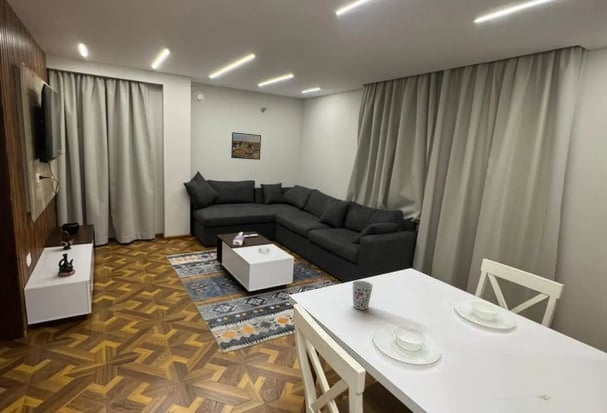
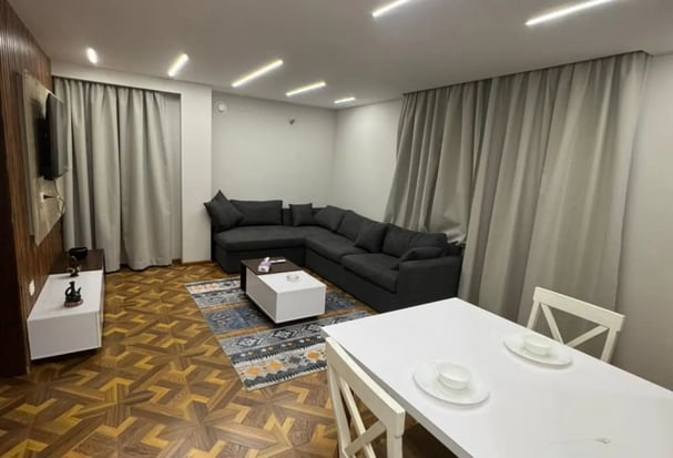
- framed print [230,131,262,161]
- cup [351,280,374,311]
